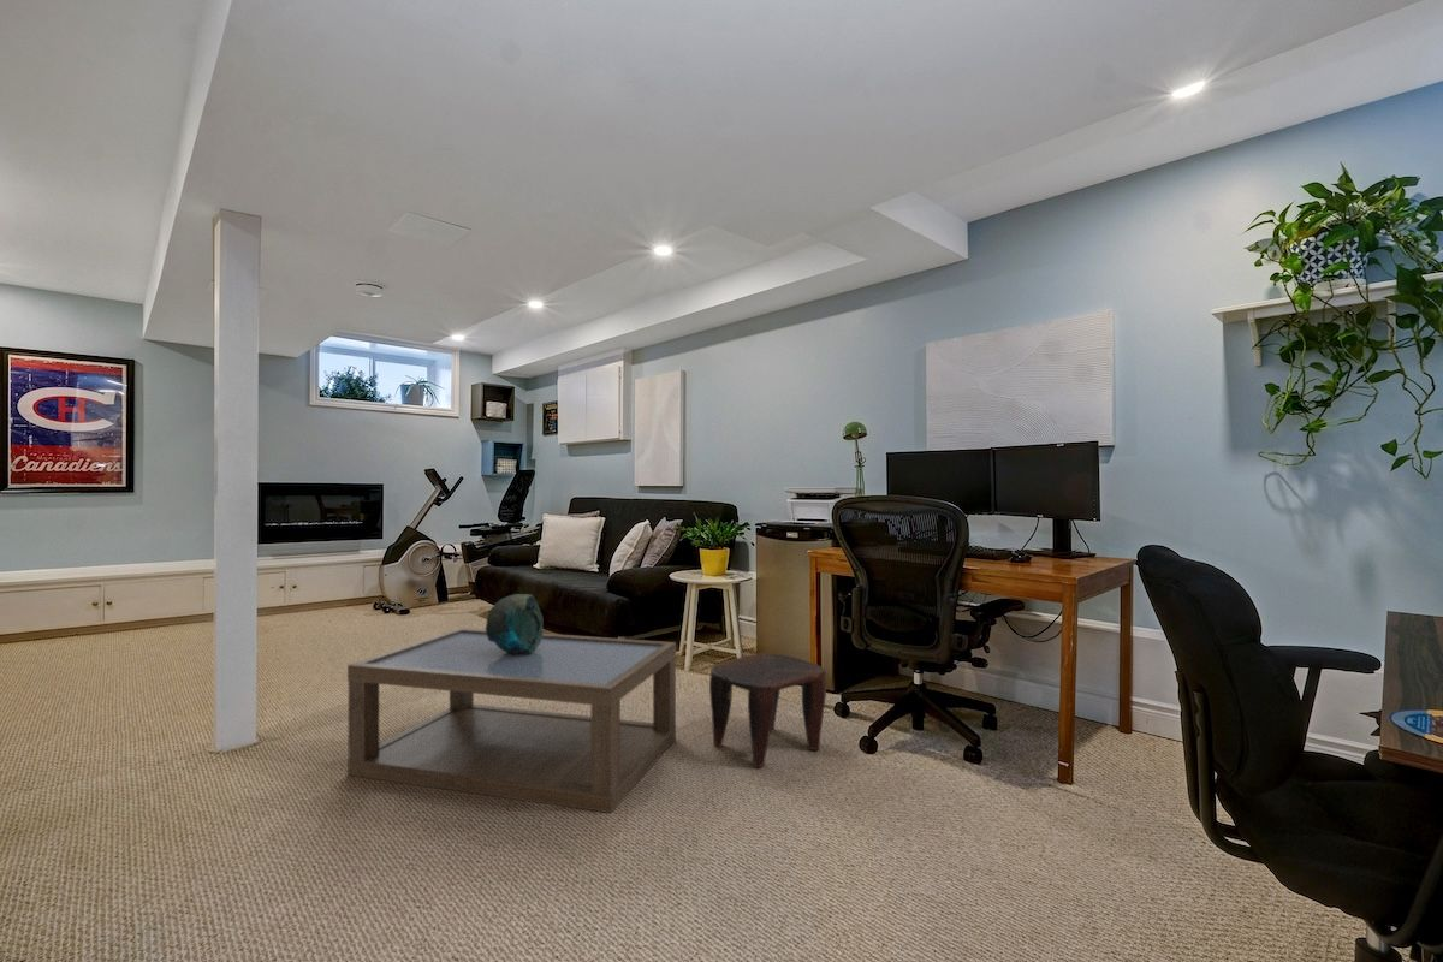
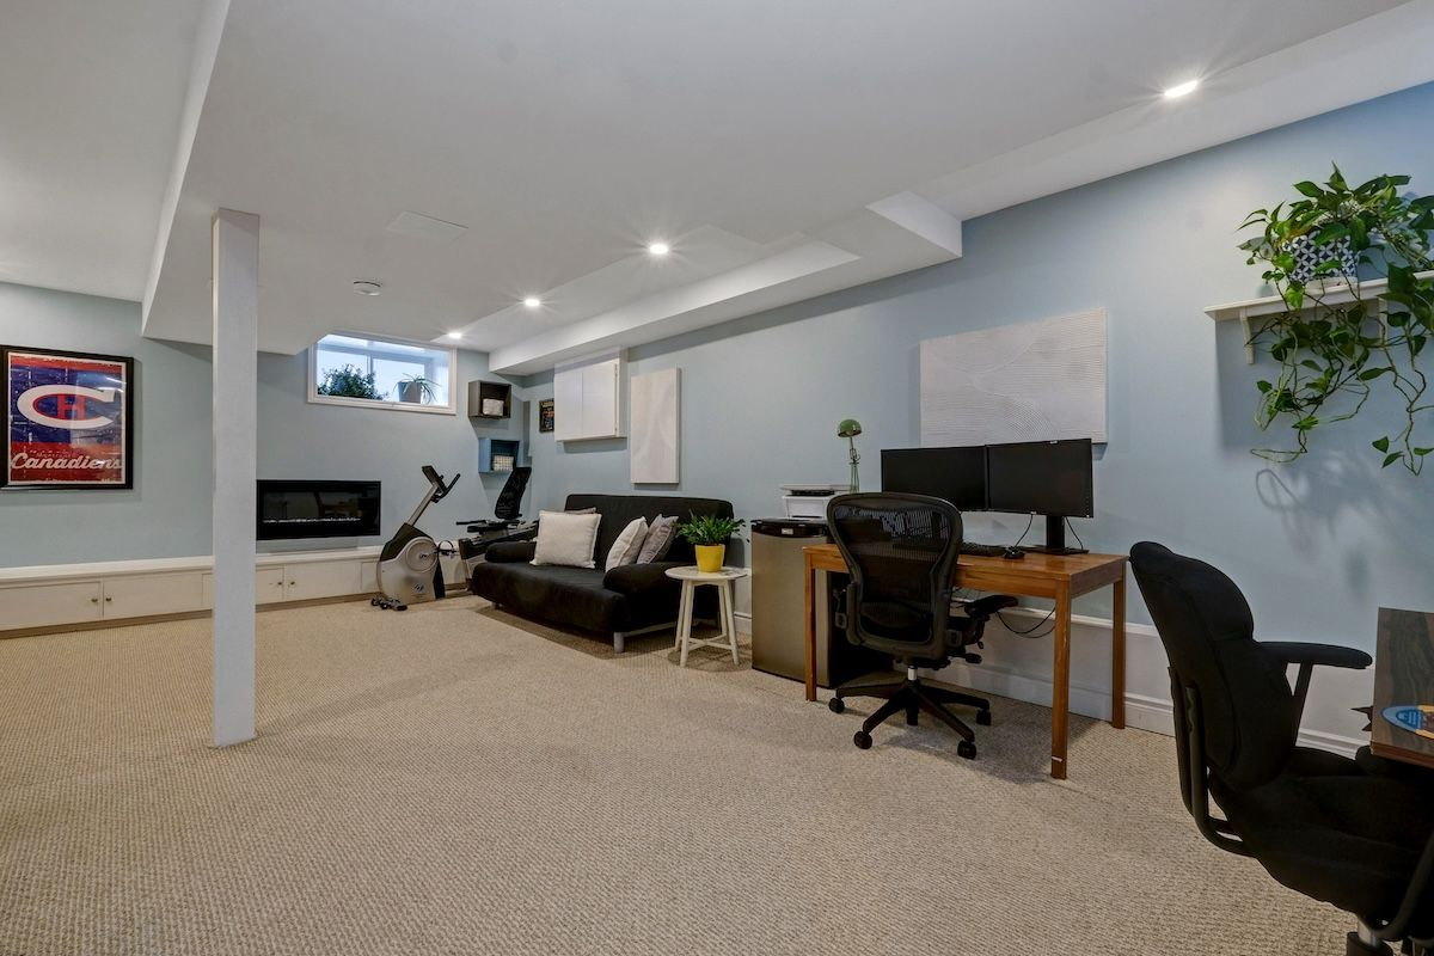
- stool [708,652,827,768]
- coffee table [346,627,677,814]
- decorative bowl [485,593,545,654]
